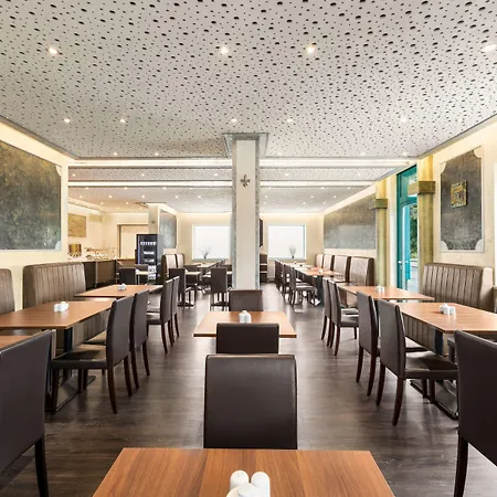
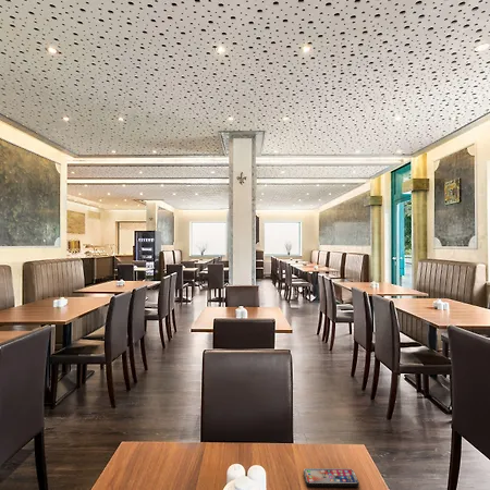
+ smartphone [303,467,360,488]
